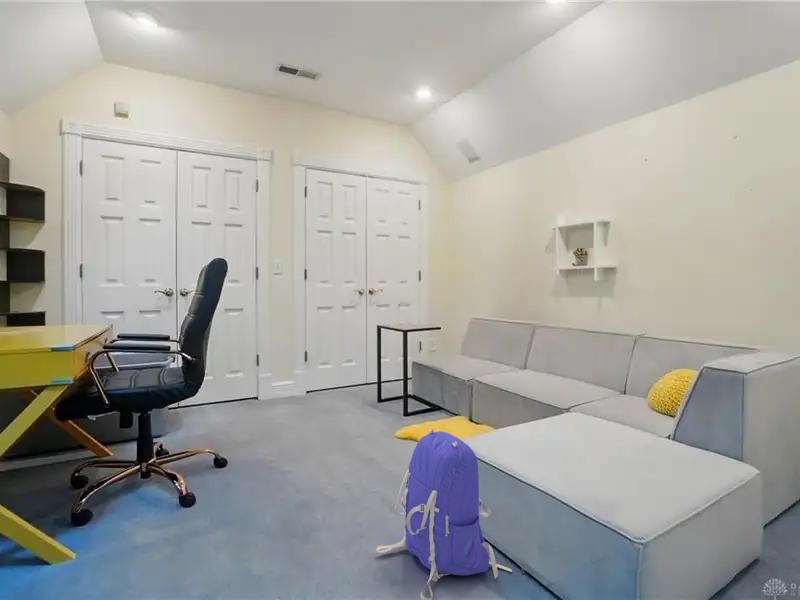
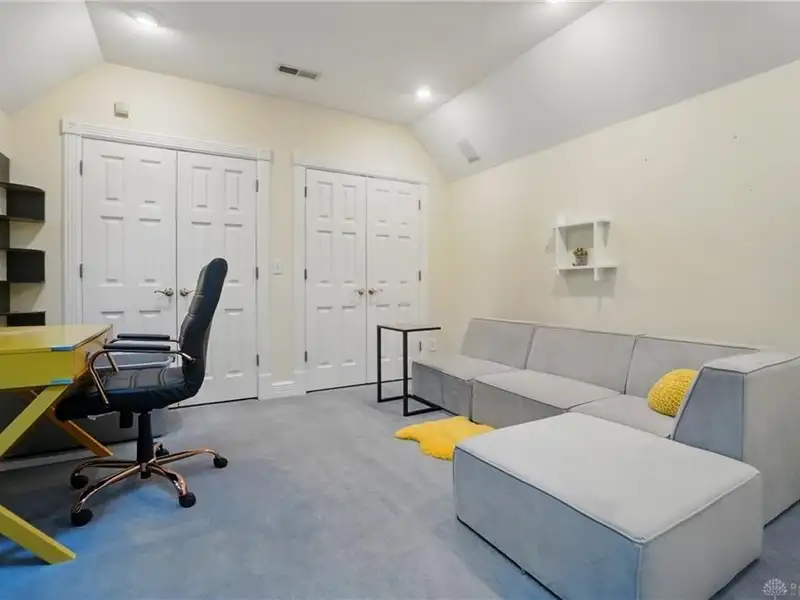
- backpack [375,428,513,600]
